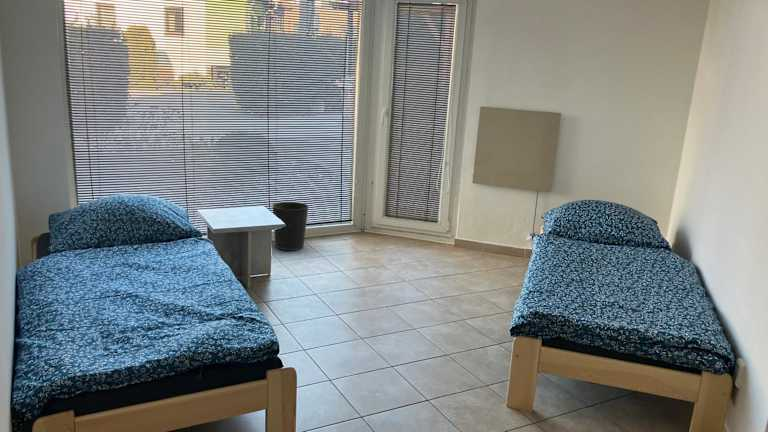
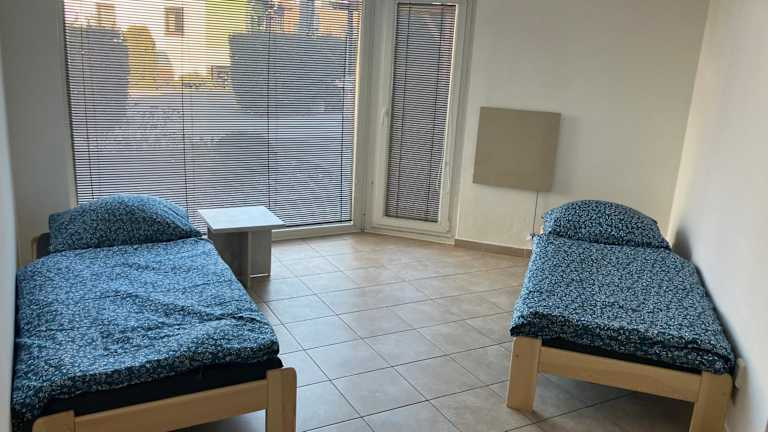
- wastebasket [271,201,310,251]
